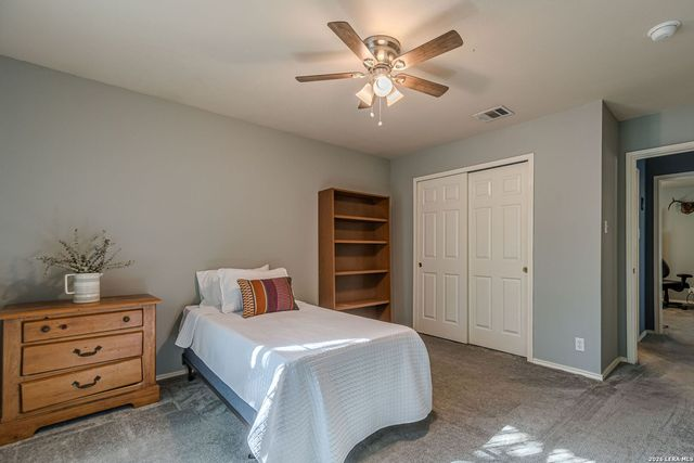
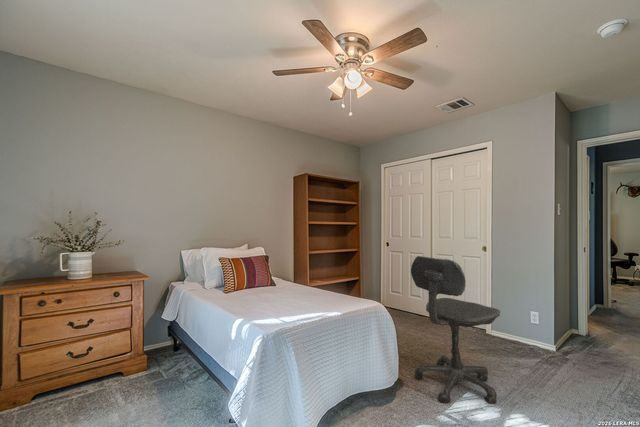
+ office chair [410,255,501,405]
